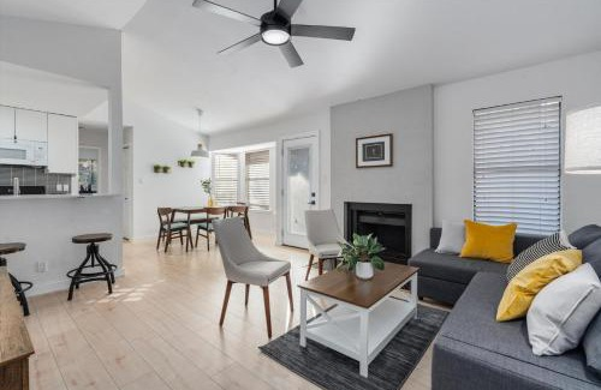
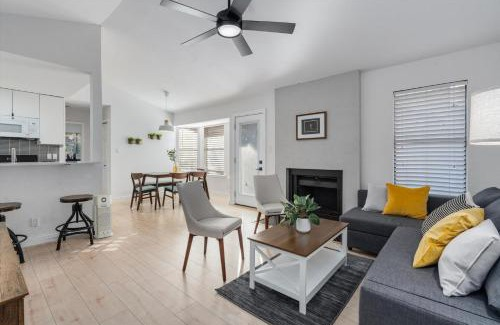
+ air purifier [91,193,113,240]
